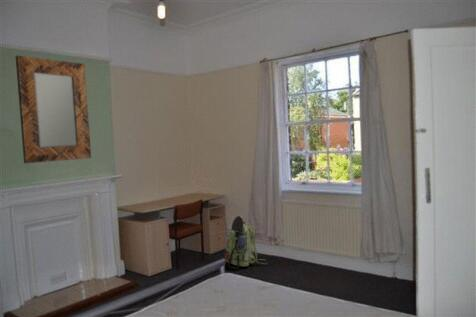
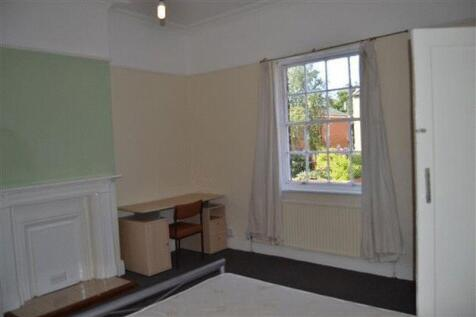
- backpack [224,215,268,270]
- home mirror [15,55,92,164]
